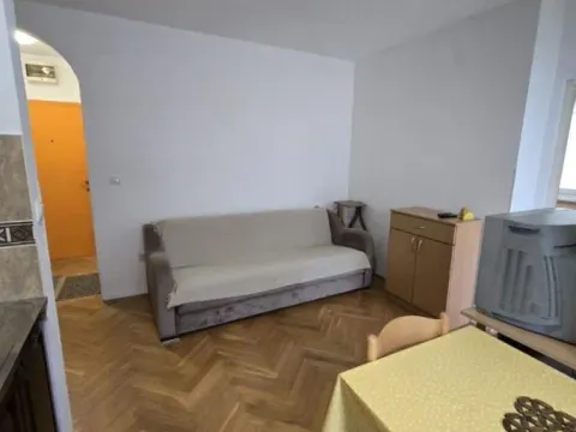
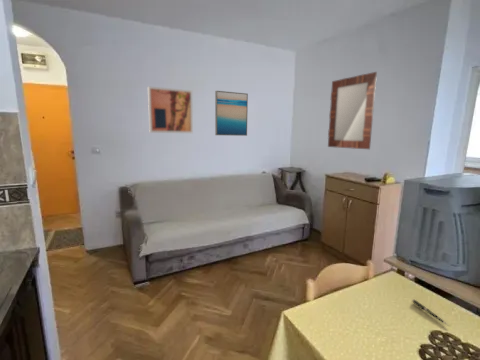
+ wall art [147,85,194,134]
+ pen [411,298,450,327]
+ wall art [214,90,249,137]
+ home mirror [327,71,378,150]
